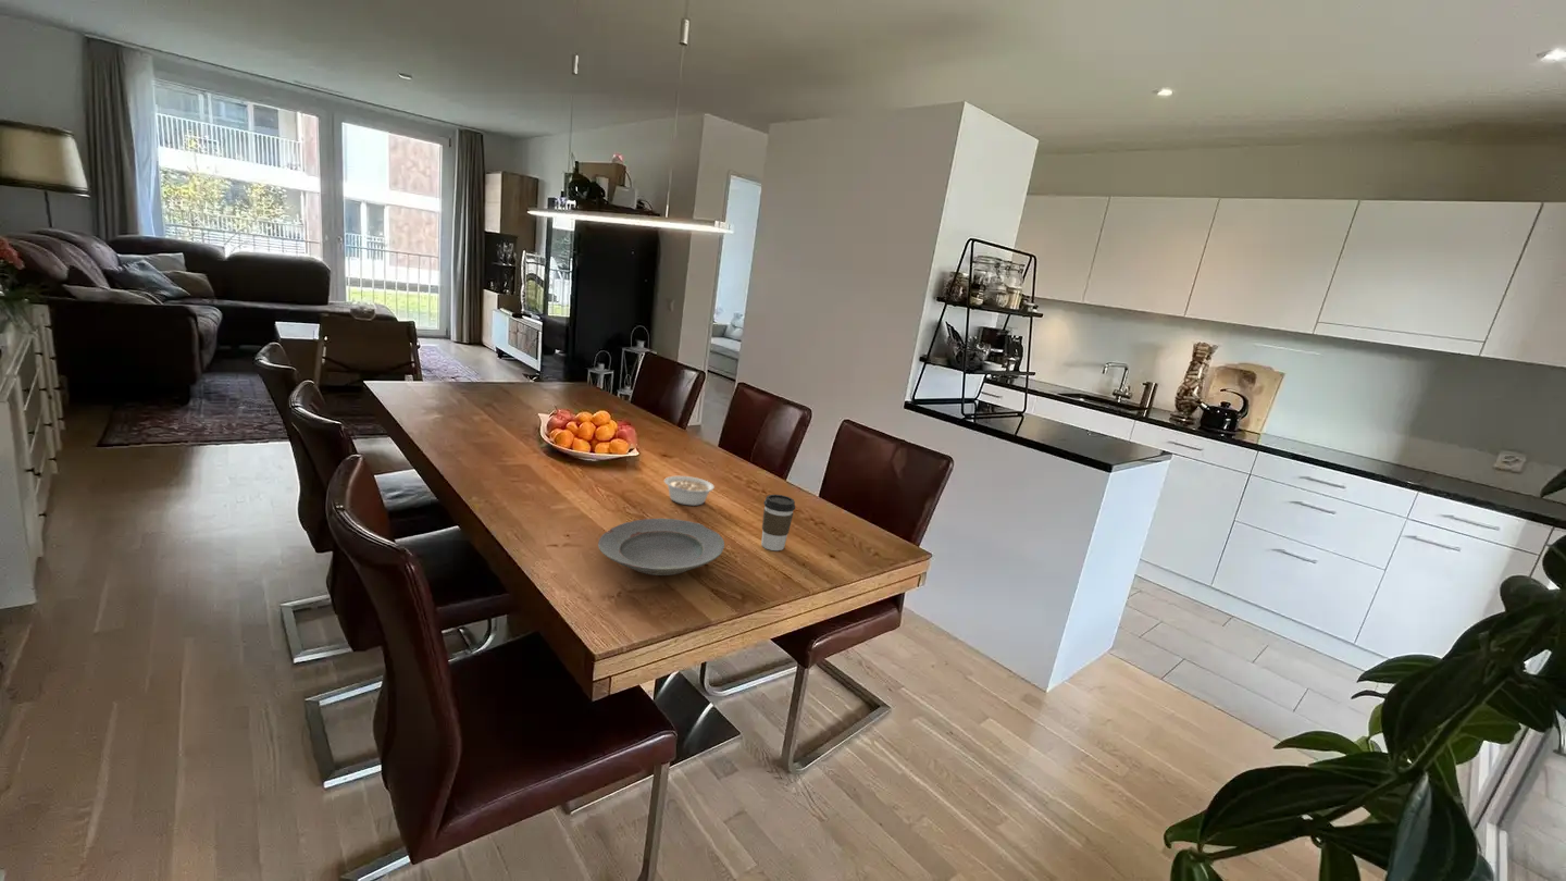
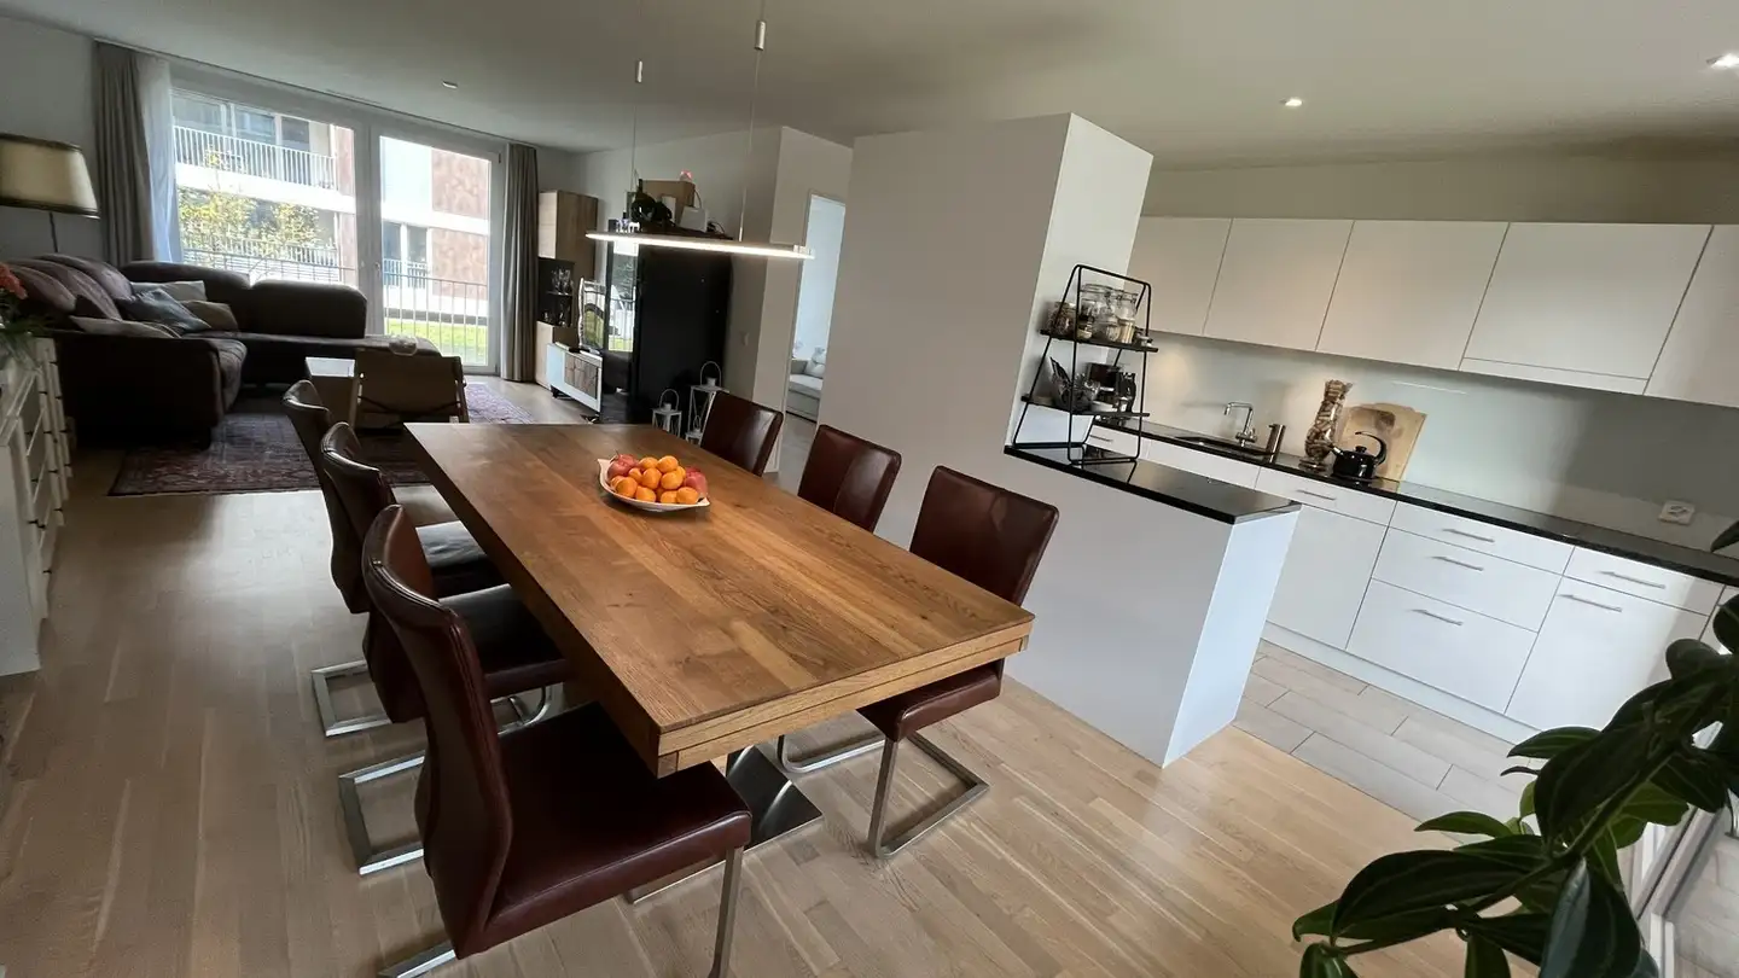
- legume [663,475,716,507]
- coffee cup [760,494,796,551]
- plate [597,518,725,576]
